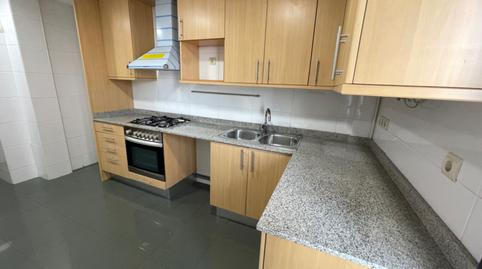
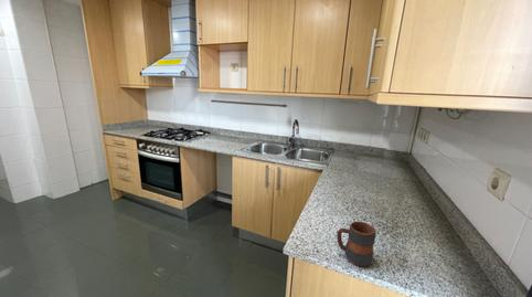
+ mug [336,221,377,267]
